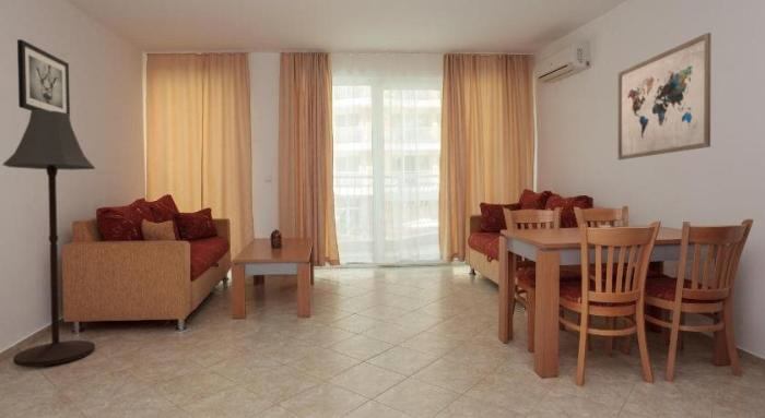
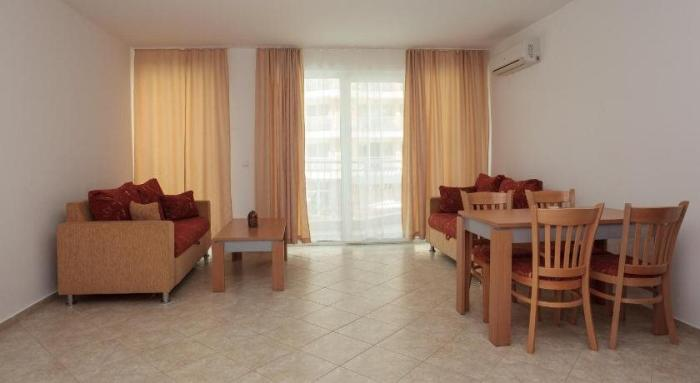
- wall art [617,32,711,160]
- wall art [16,38,71,117]
- floor lamp [1,110,96,368]
